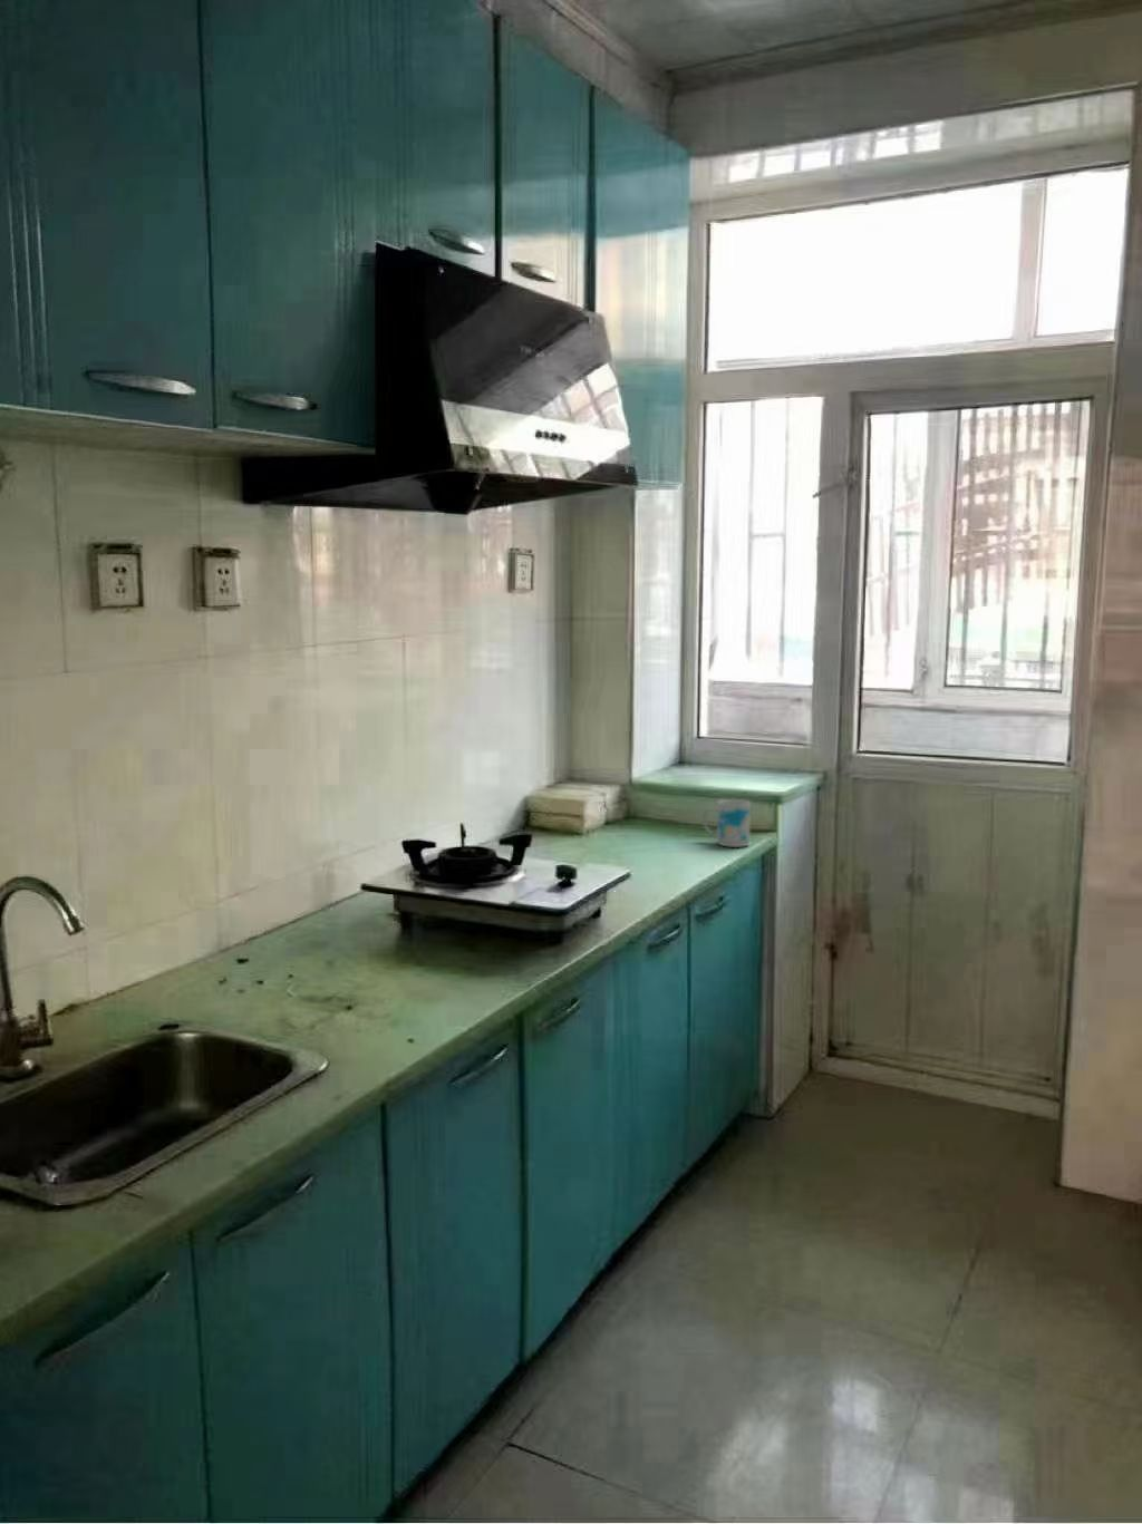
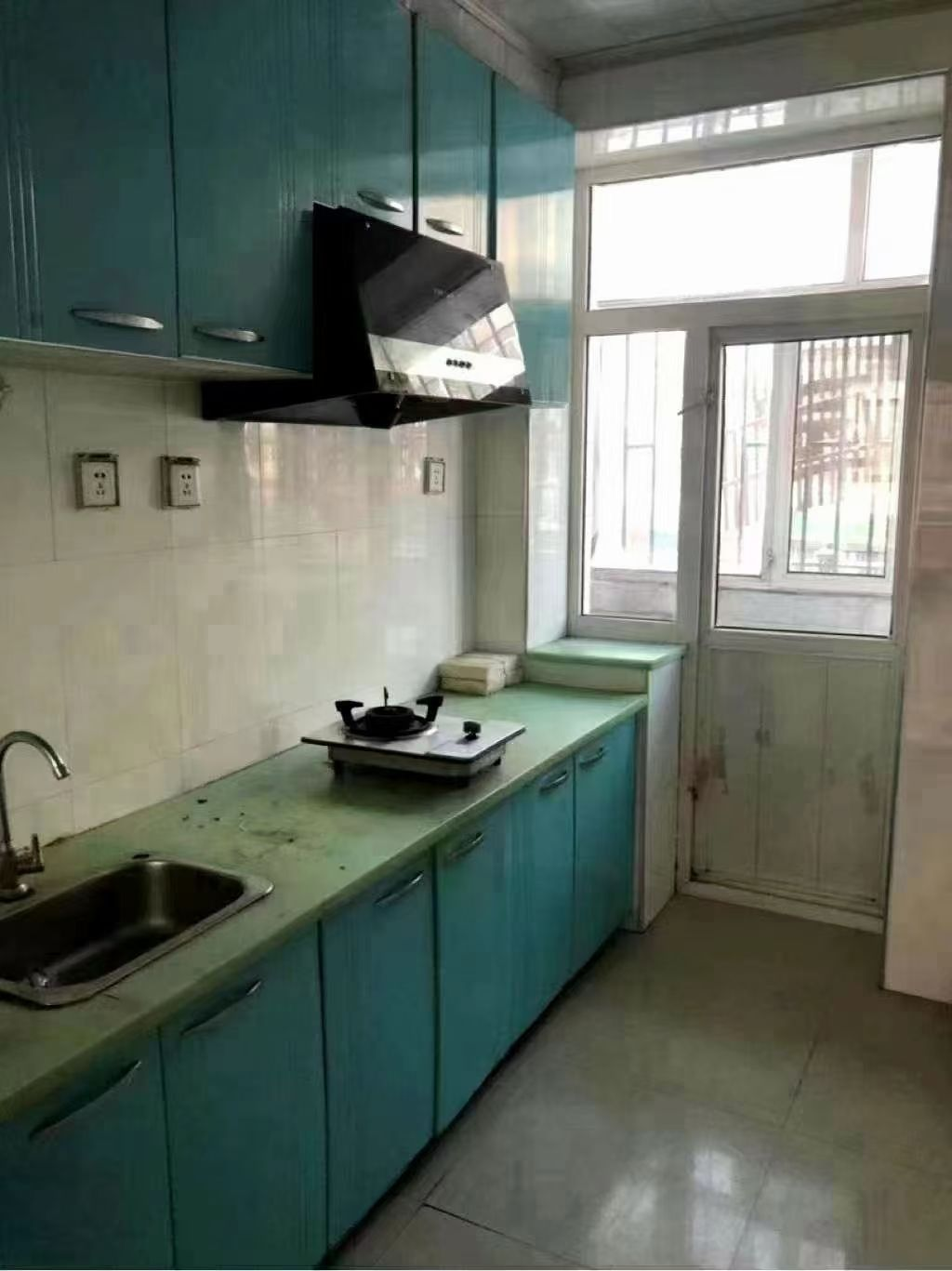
- mug [702,799,752,849]
